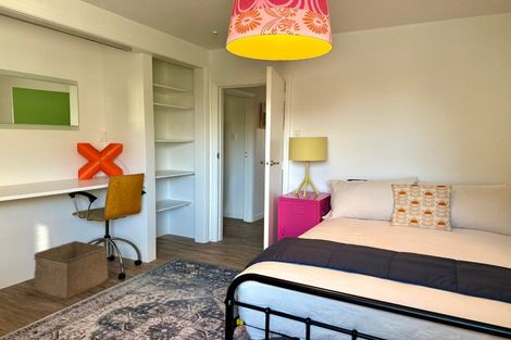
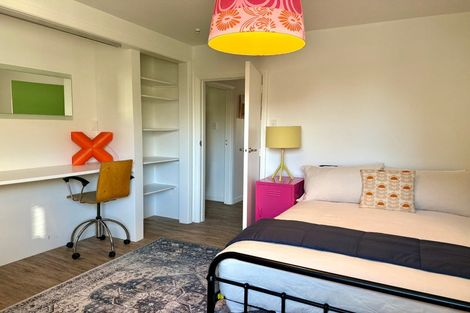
- storage bin [33,240,109,301]
